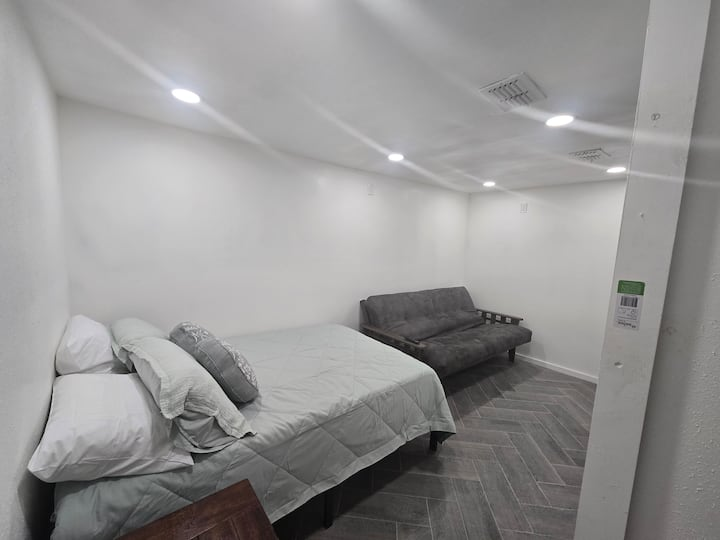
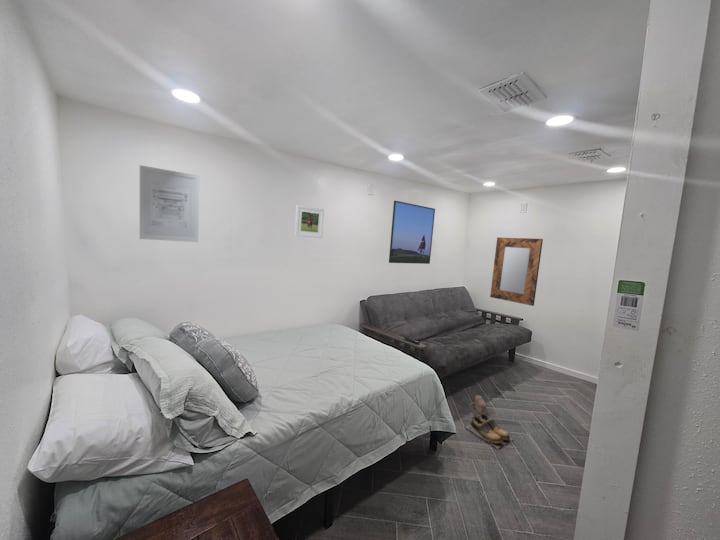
+ shoes [465,414,514,449]
+ home mirror [489,236,544,307]
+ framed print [294,204,325,239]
+ wall art [139,164,200,243]
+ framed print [388,200,436,265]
+ saddlebag [469,394,487,418]
